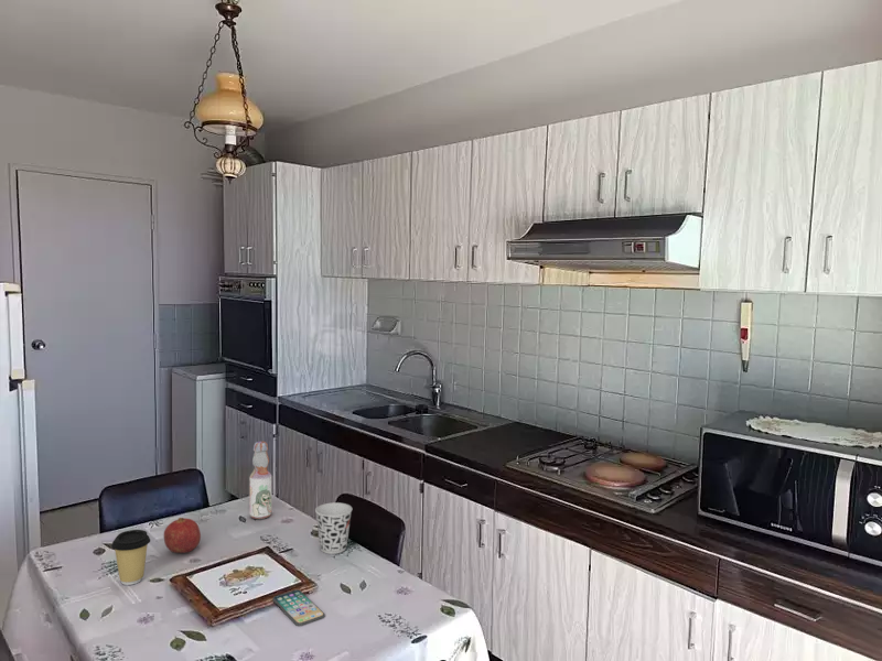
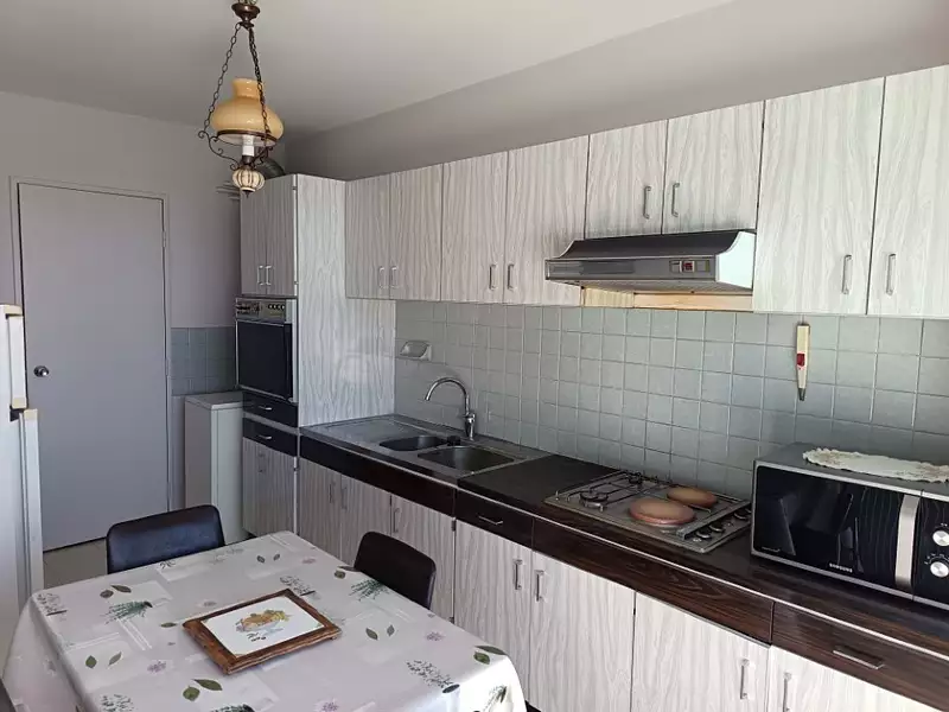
- cup [314,501,353,555]
- fruit [163,517,202,554]
- bottle [249,441,272,520]
- smartphone [271,588,326,627]
- coffee cup [110,529,151,586]
